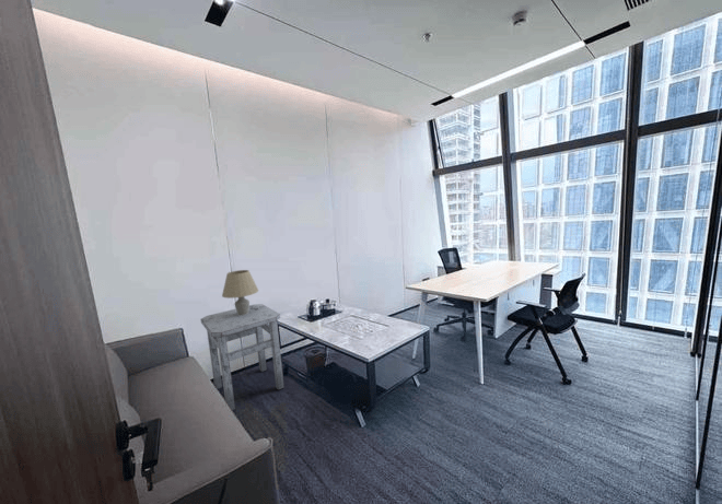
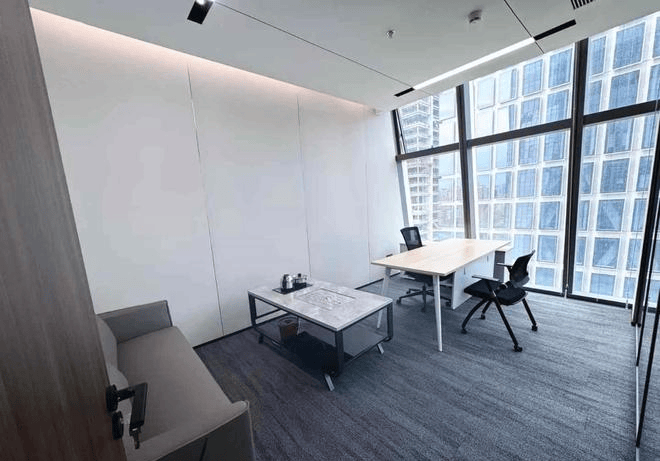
- side table [199,303,286,411]
- table lamp [221,269,259,316]
